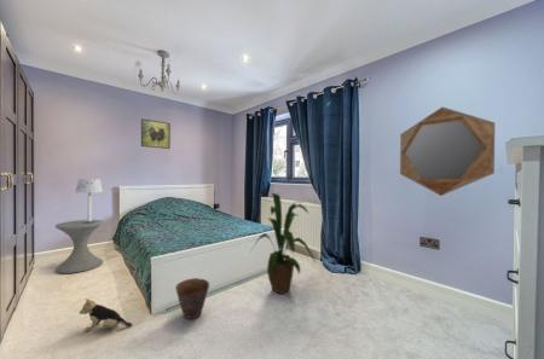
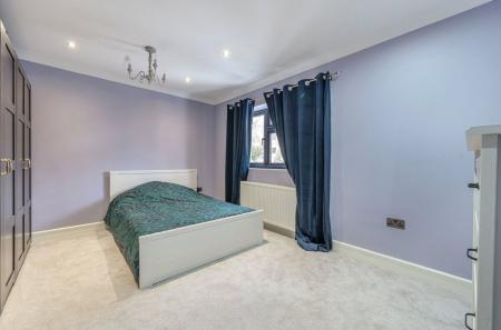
- house plant [250,192,318,295]
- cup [174,277,210,320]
- home mirror [399,106,496,197]
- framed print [140,117,172,150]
- table lamp [75,178,104,224]
- side table [54,219,104,274]
- plush toy [79,297,133,332]
